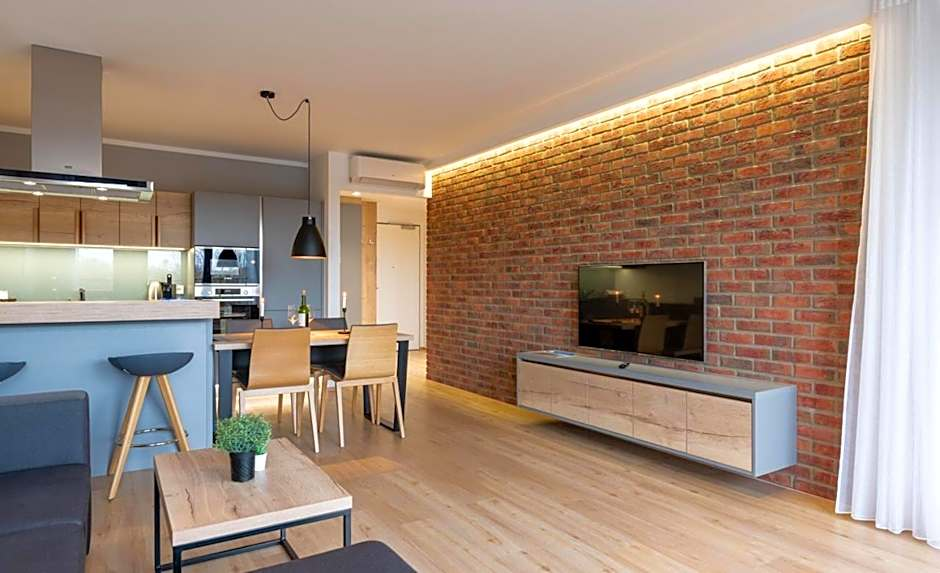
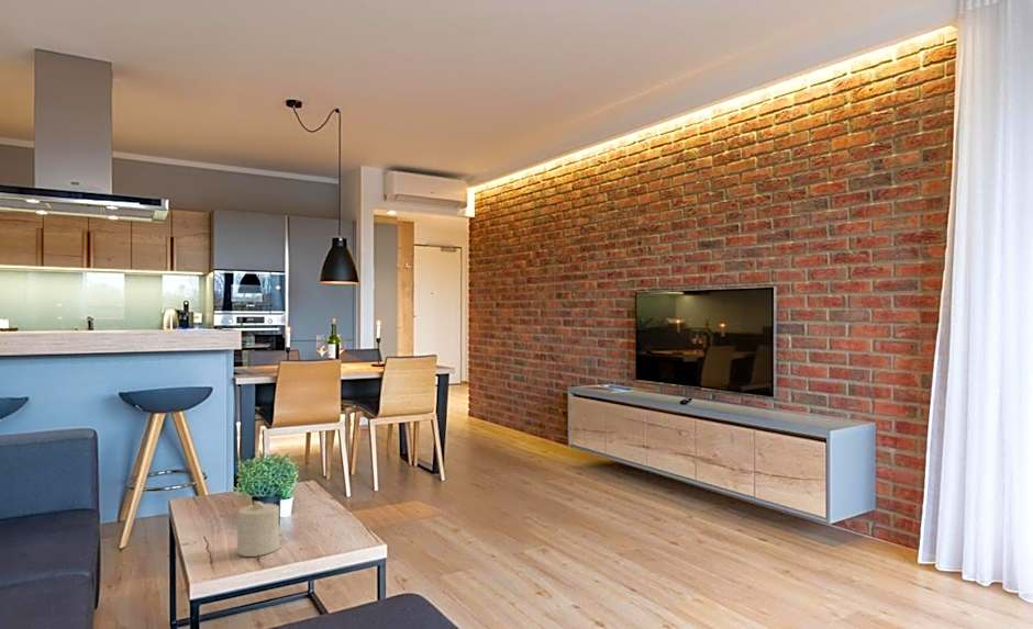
+ candle [236,499,281,558]
